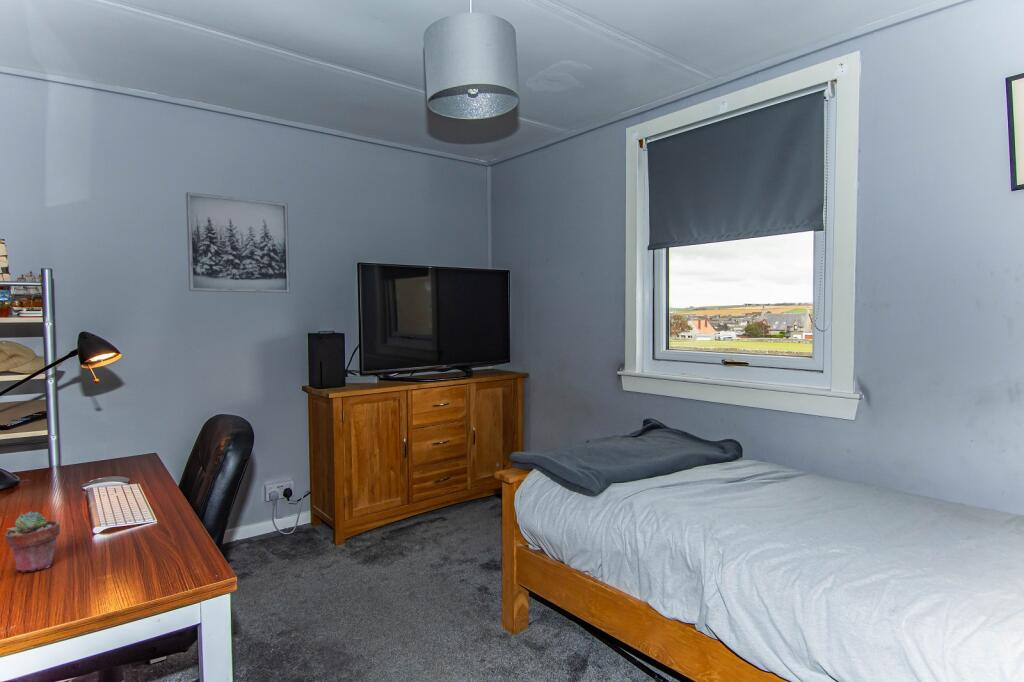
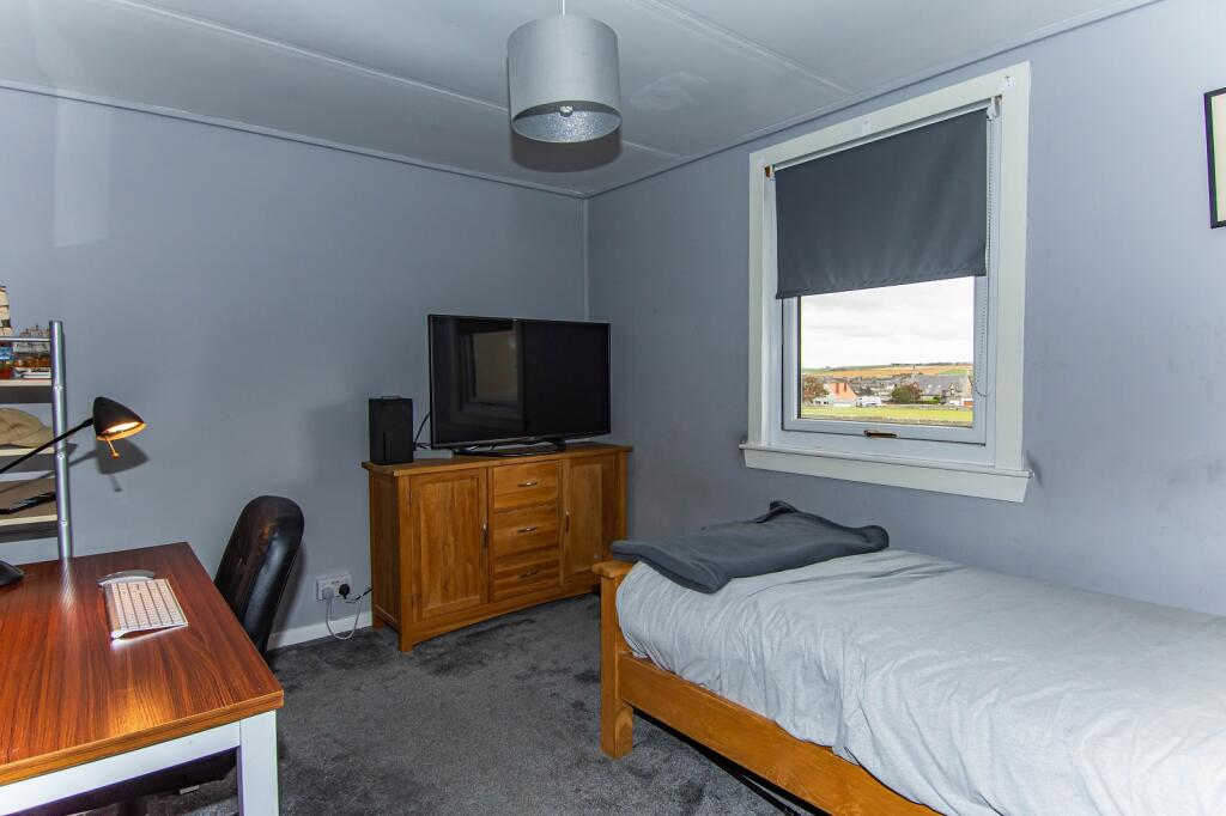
- potted succulent [4,510,61,573]
- wall art [185,191,291,294]
